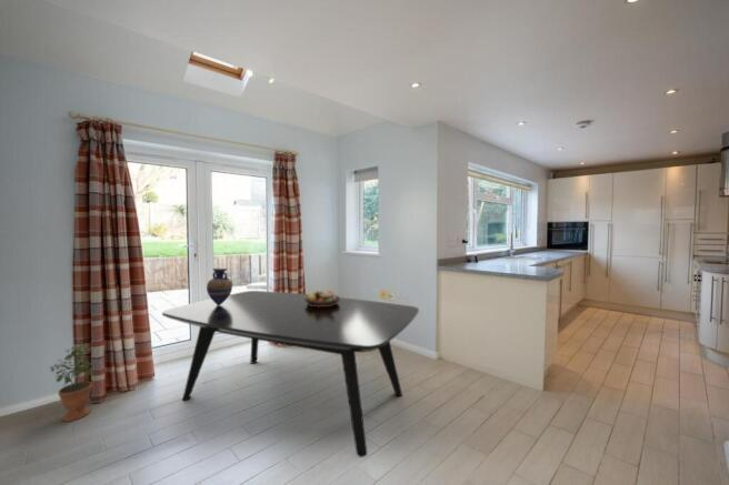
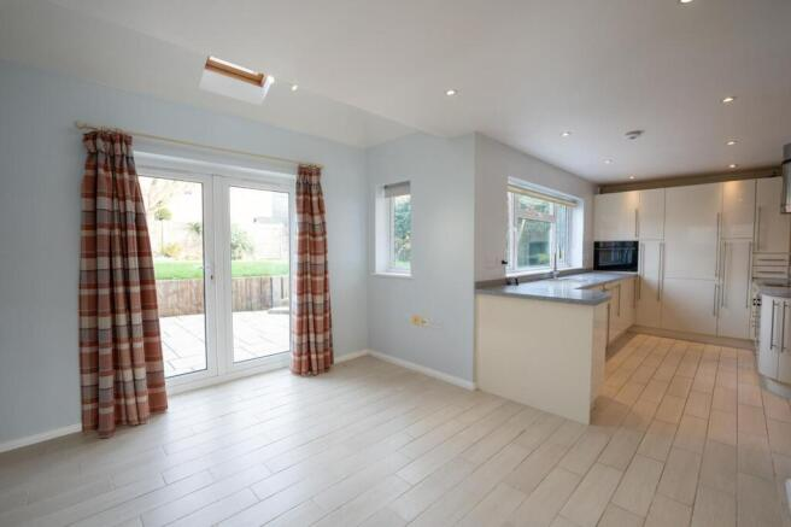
- vase [206,267,233,305]
- fruit bowl [304,289,341,307]
- potted plant [49,341,94,423]
- dining table [161,290,420,458]
